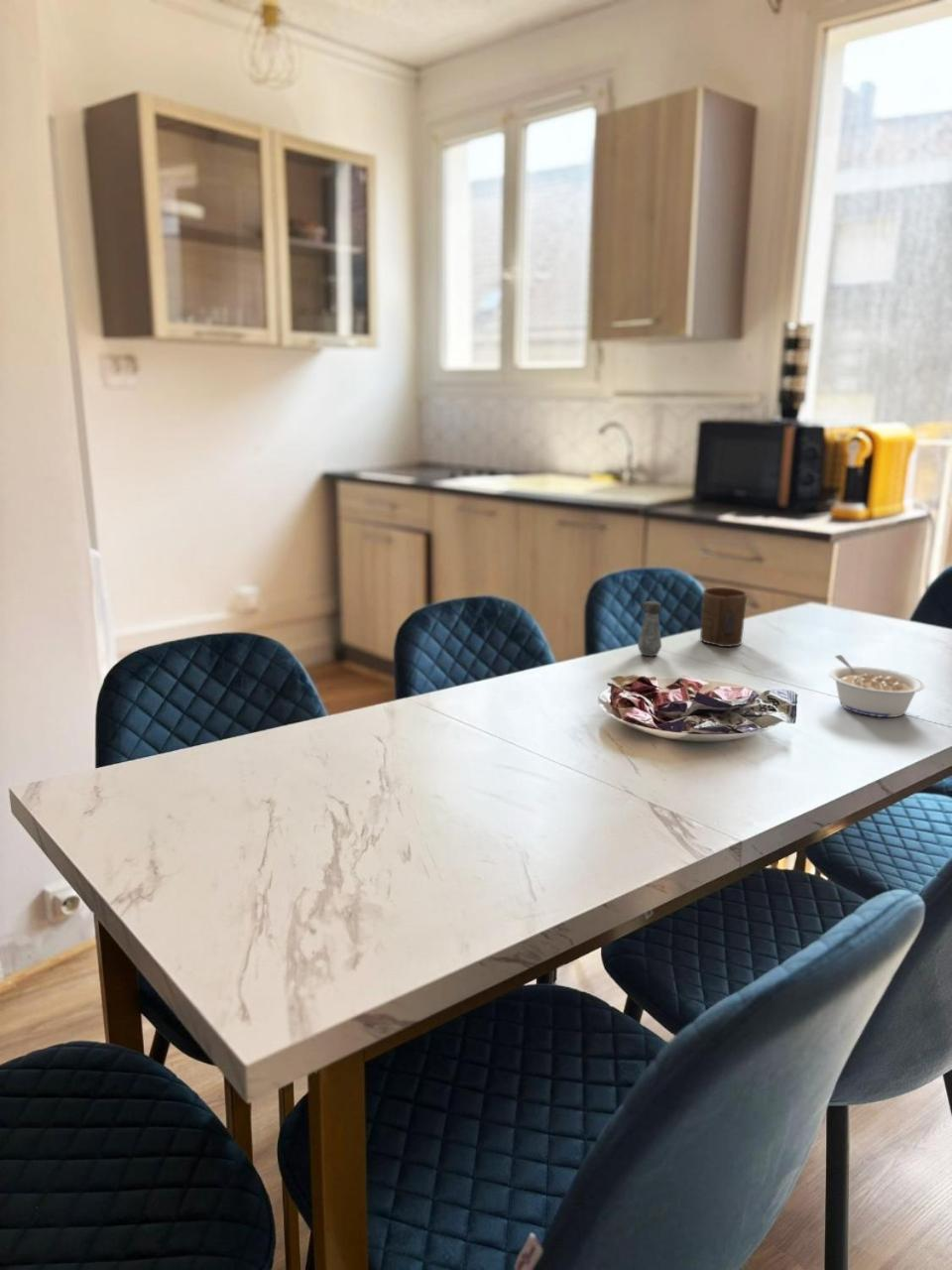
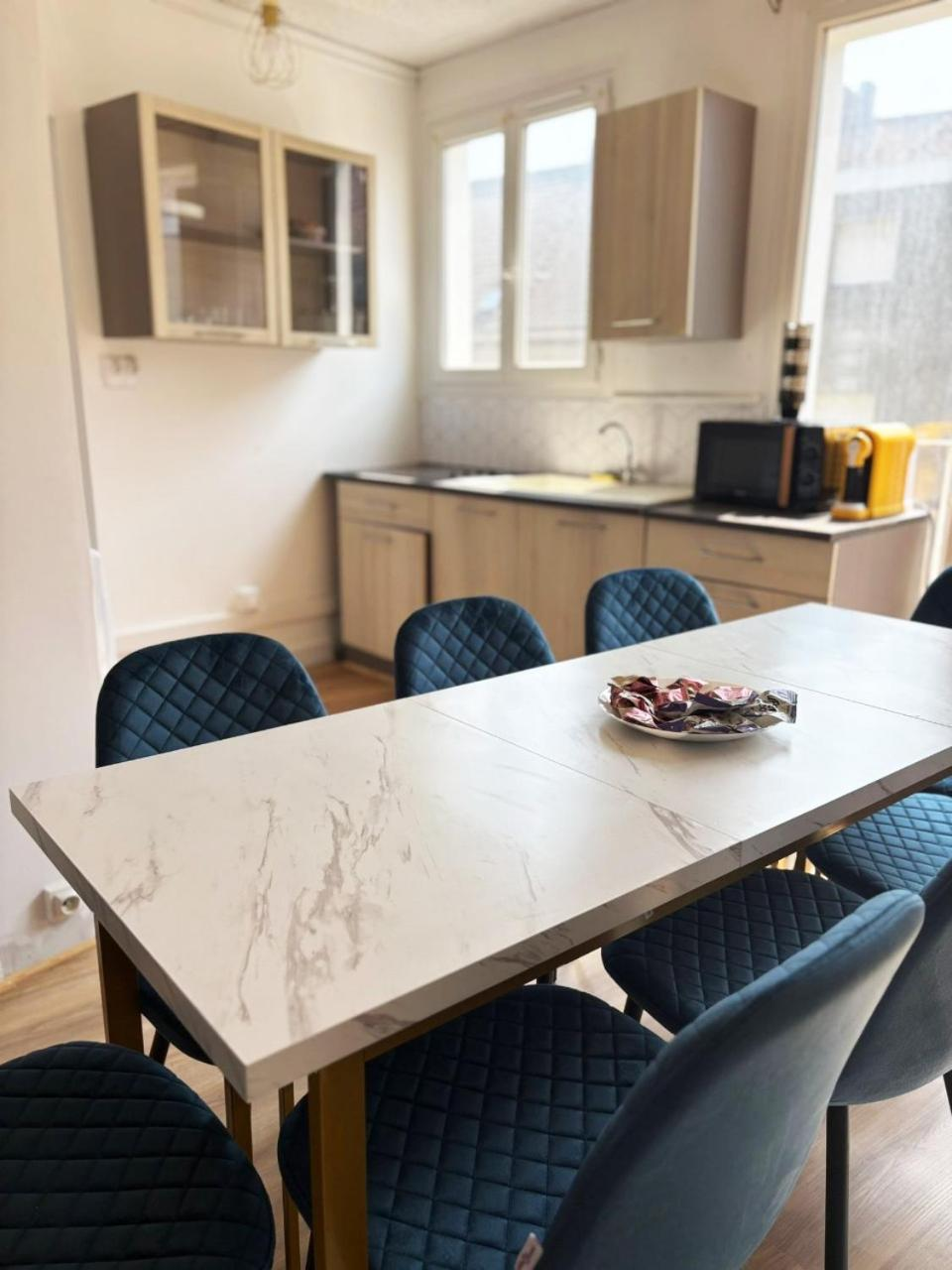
- cup [699,586,748,648]
- legume [828,654,926,718]
- salt shaker [637,600,662,657]
